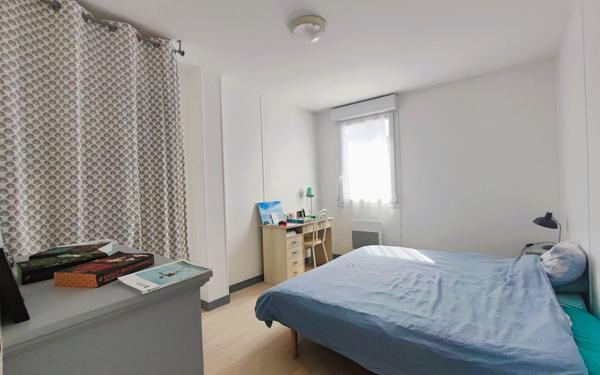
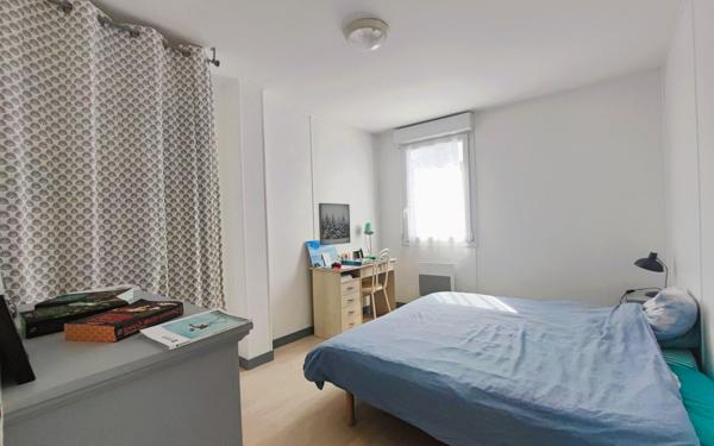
+ wall art [318,202,351,246]
